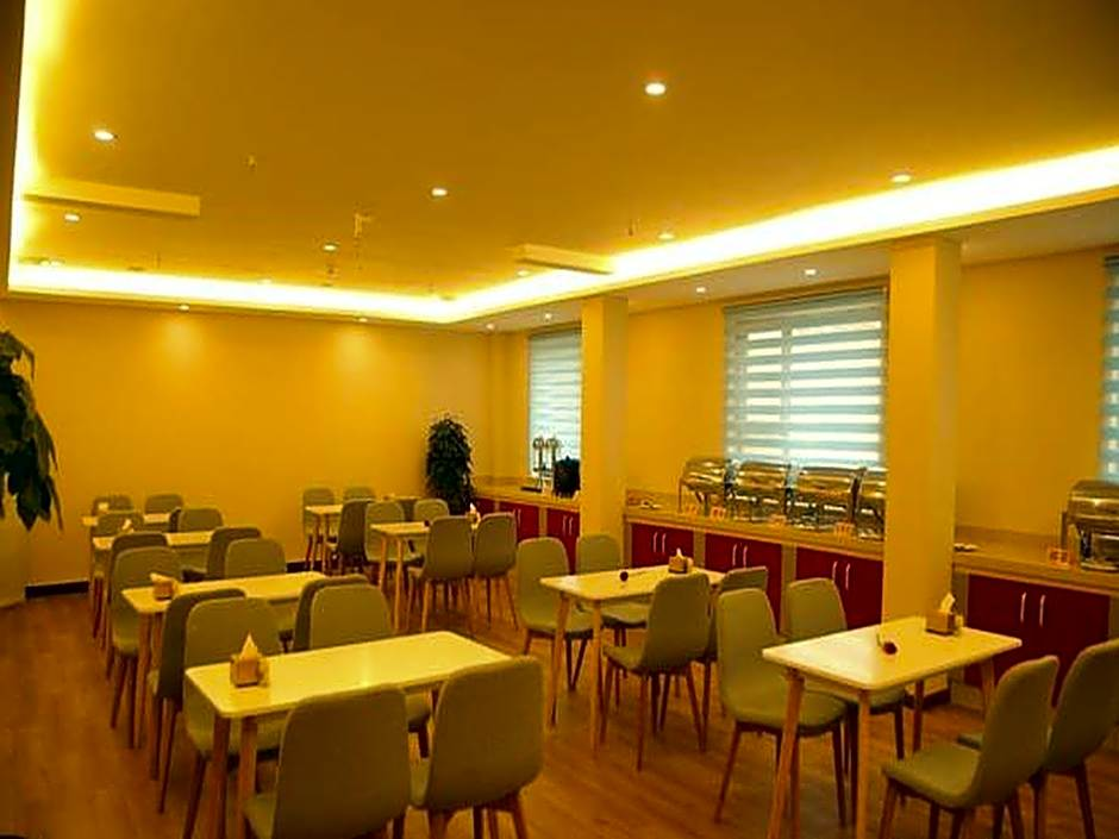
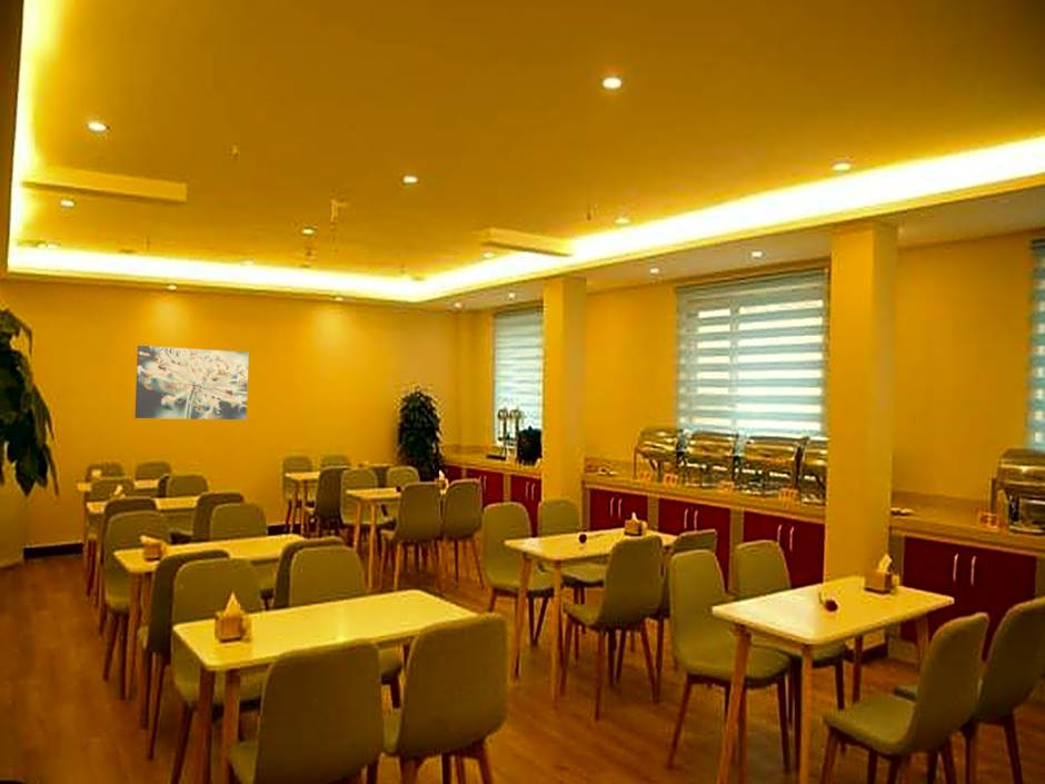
+ wall art [133,345,250,420]
